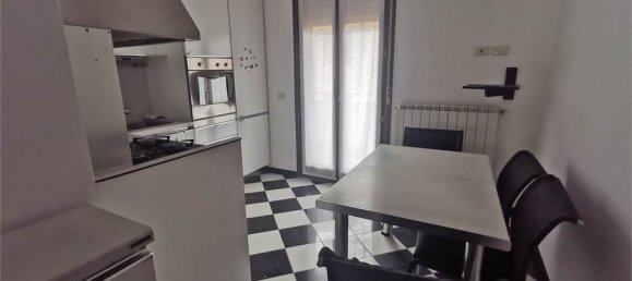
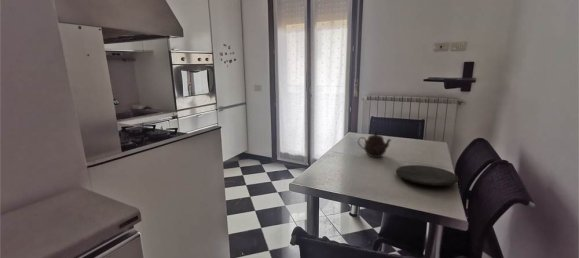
+ teapot [357,131,392,158]
+ plate [395,164,460,187]
